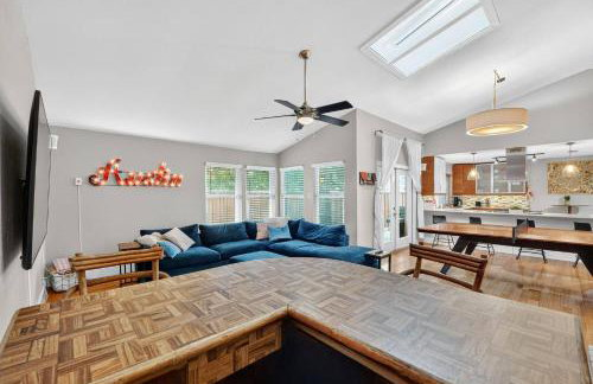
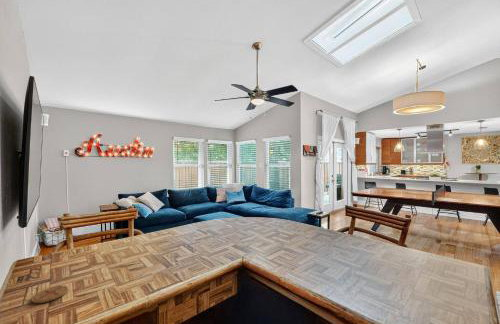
+ coaster [30,285,69,304]
